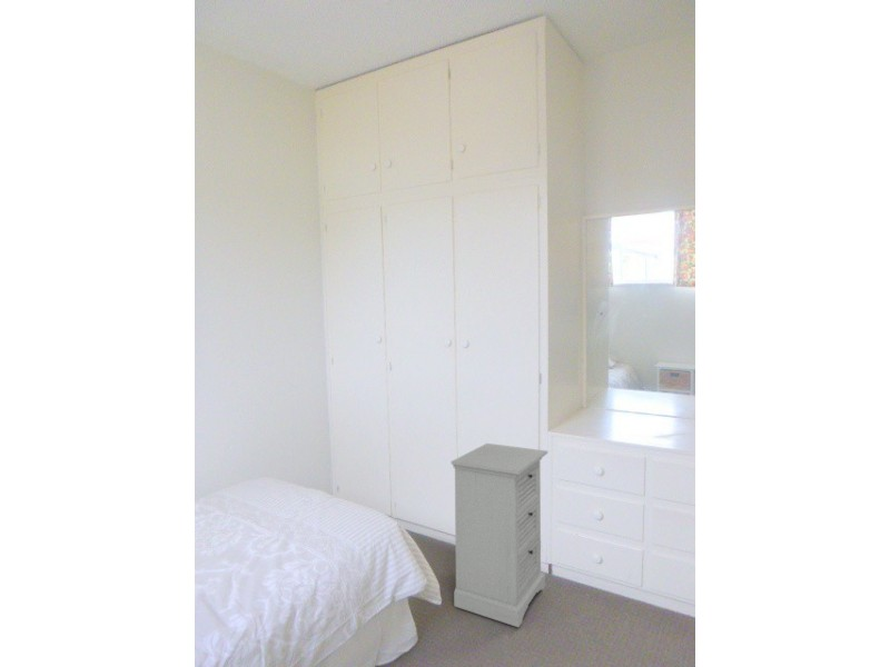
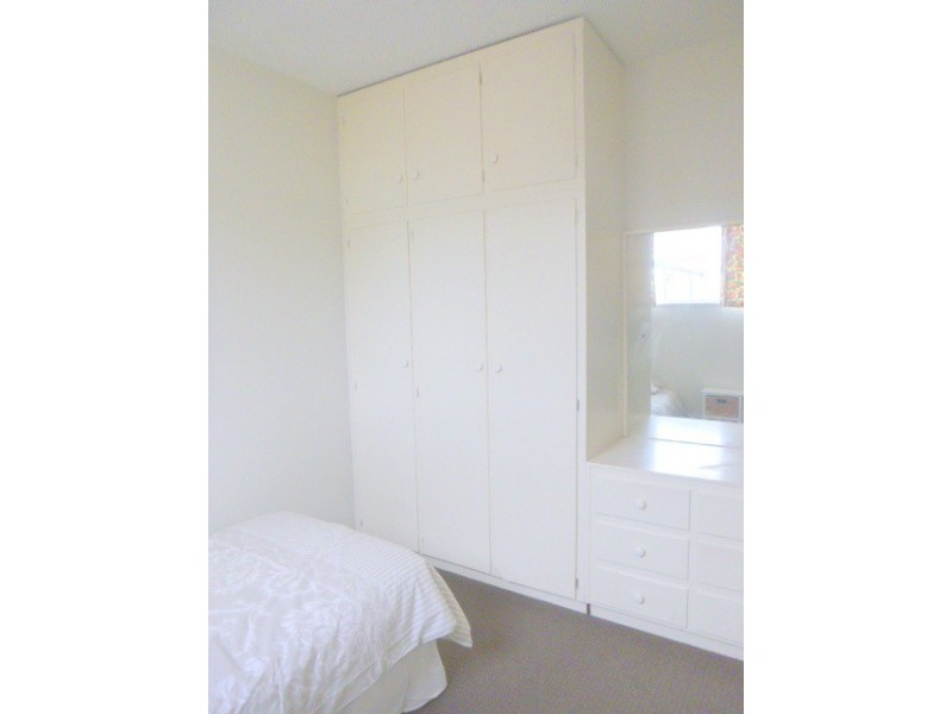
- nightstand [451,442,548,628]
